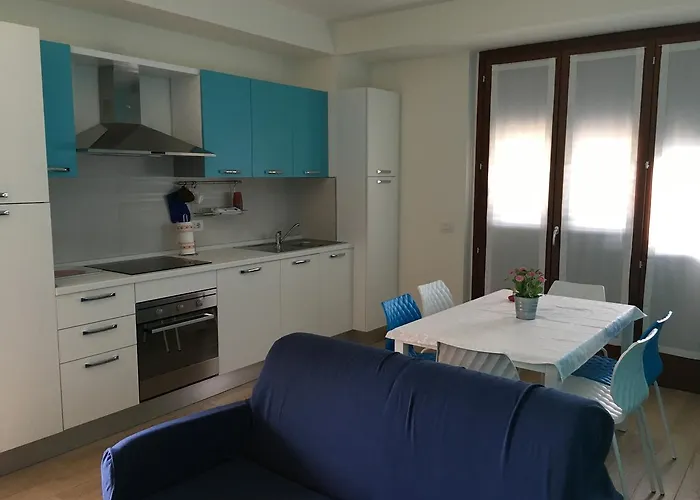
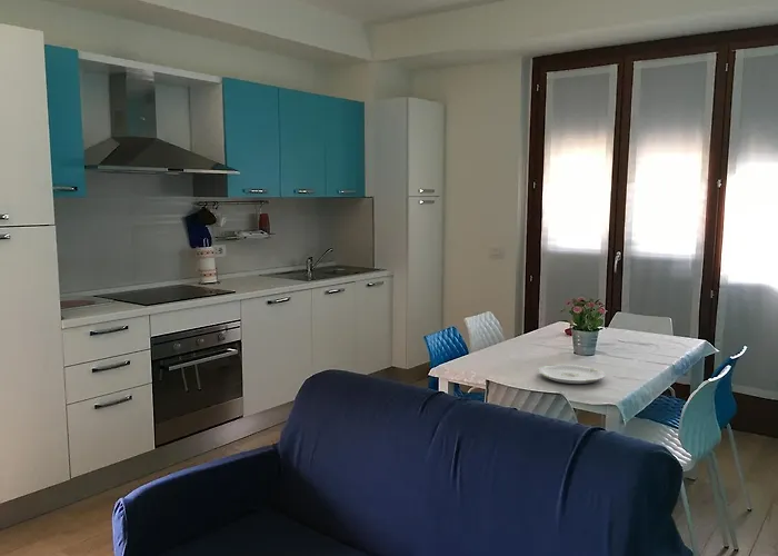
+ plate [537,364,606,385]
